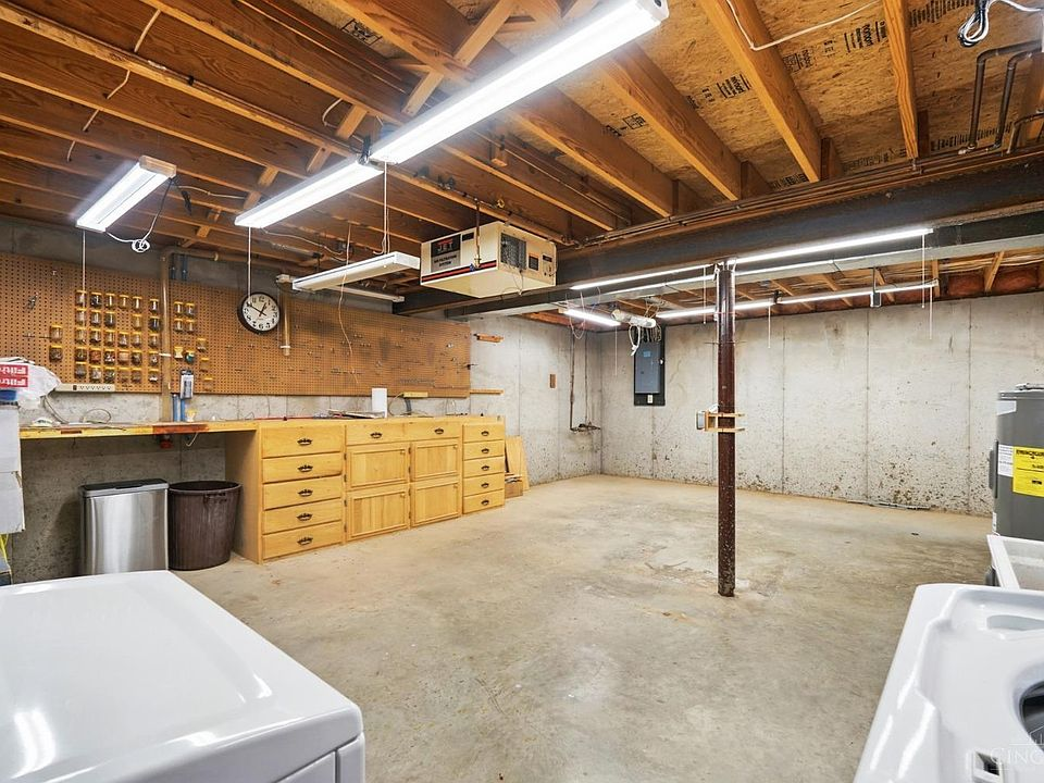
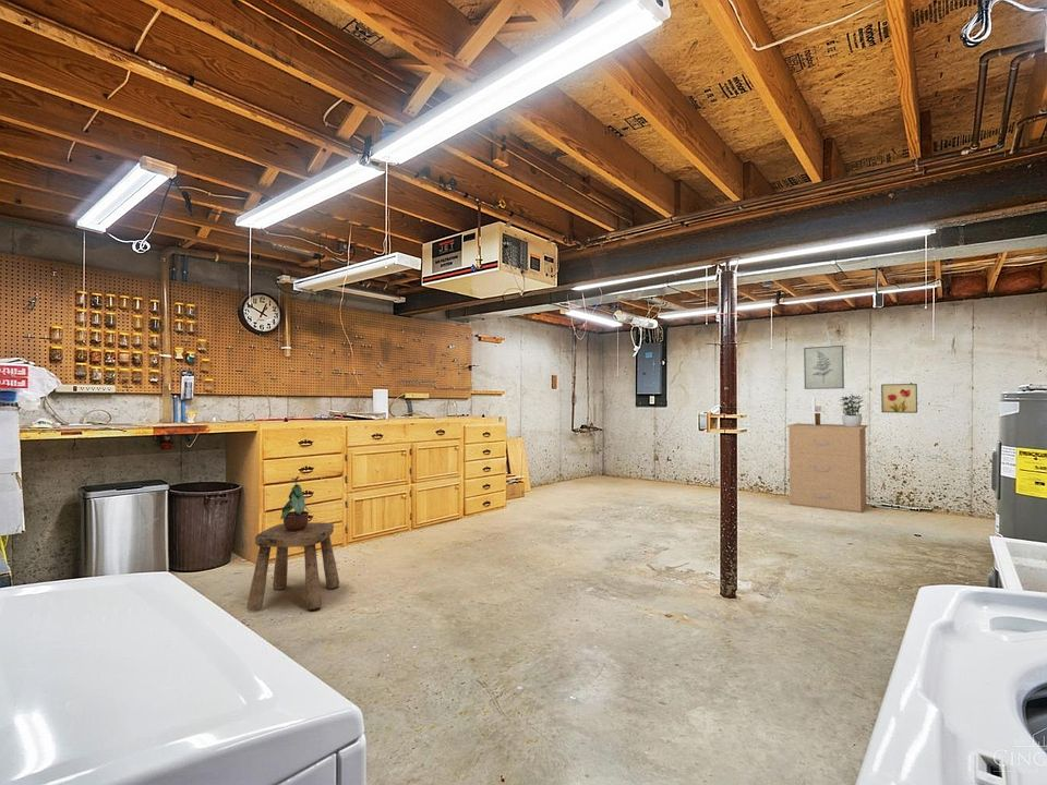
+ letter holder [806,397,829,426]
+ potted plant [279,475,312,531]
+ wall art [880,383,918,414]
+ potted plant [838,394,864,426]
+ stool [245,521,340,612]
+ wall art [803,345,845,390]
+ filing cabinet [785,422,869,514]
